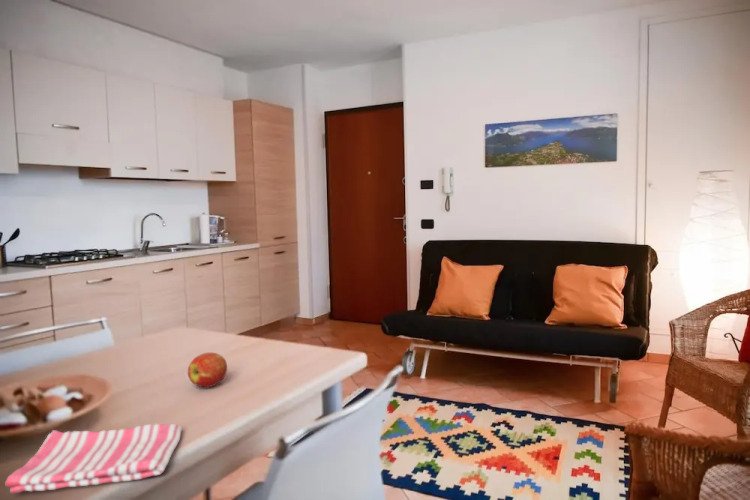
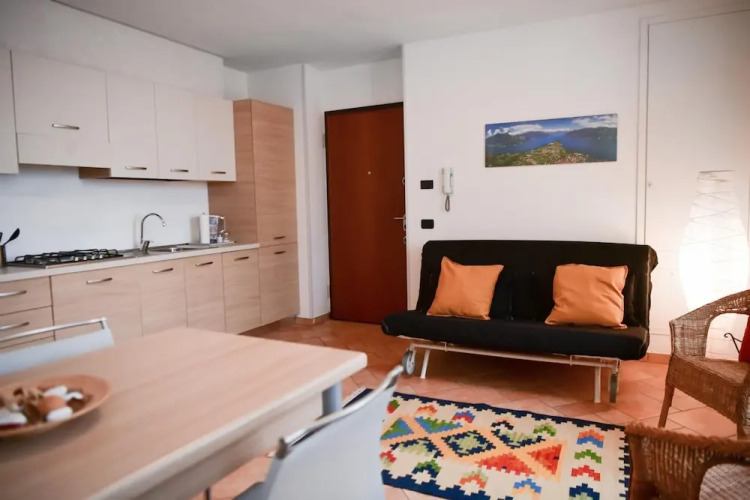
- apple [187,352,228,388]
- dish towel [5,423,183,495]
